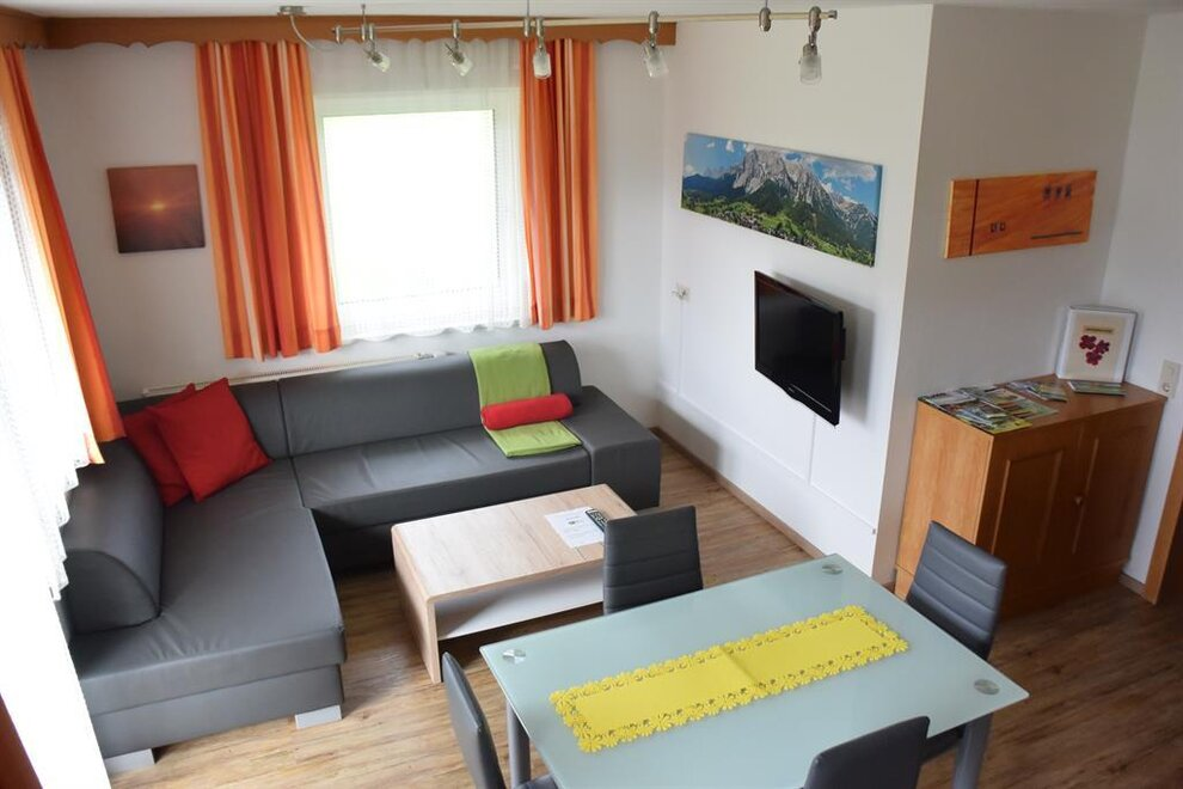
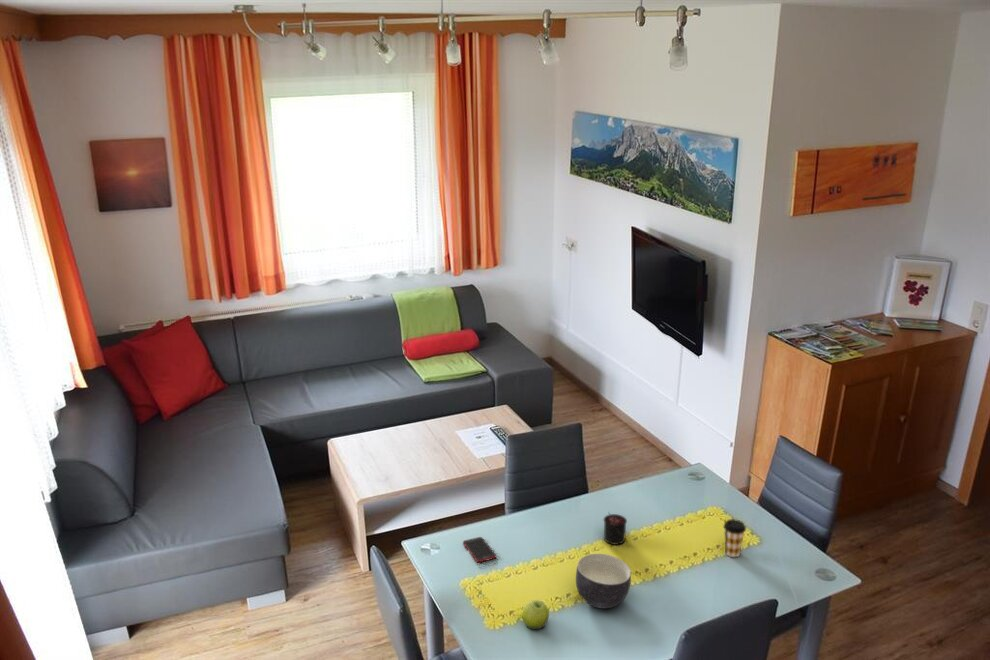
+ candle [602,511,628,546]
+ coffee cup [722,518,747,558]
+ fruit [521,599,550,630]
+ cell phone [462,536,497,563]
+ bowl [575,553,632,609]
